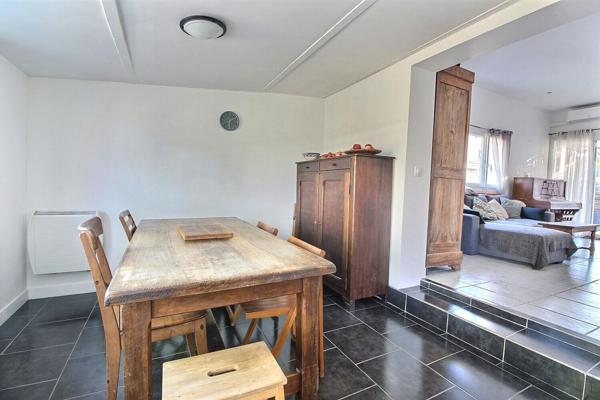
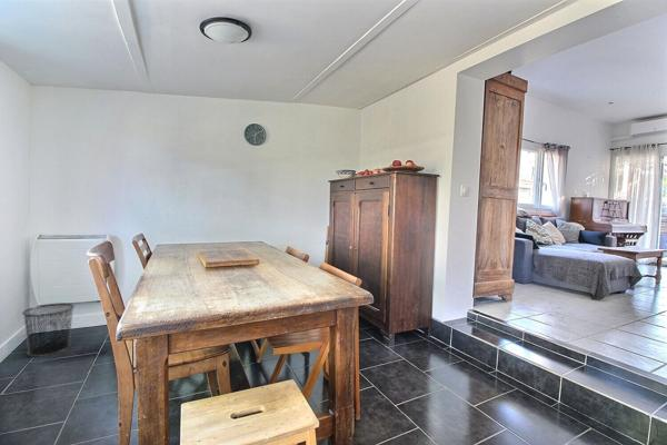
+ waste bin [21,301,76,358]
